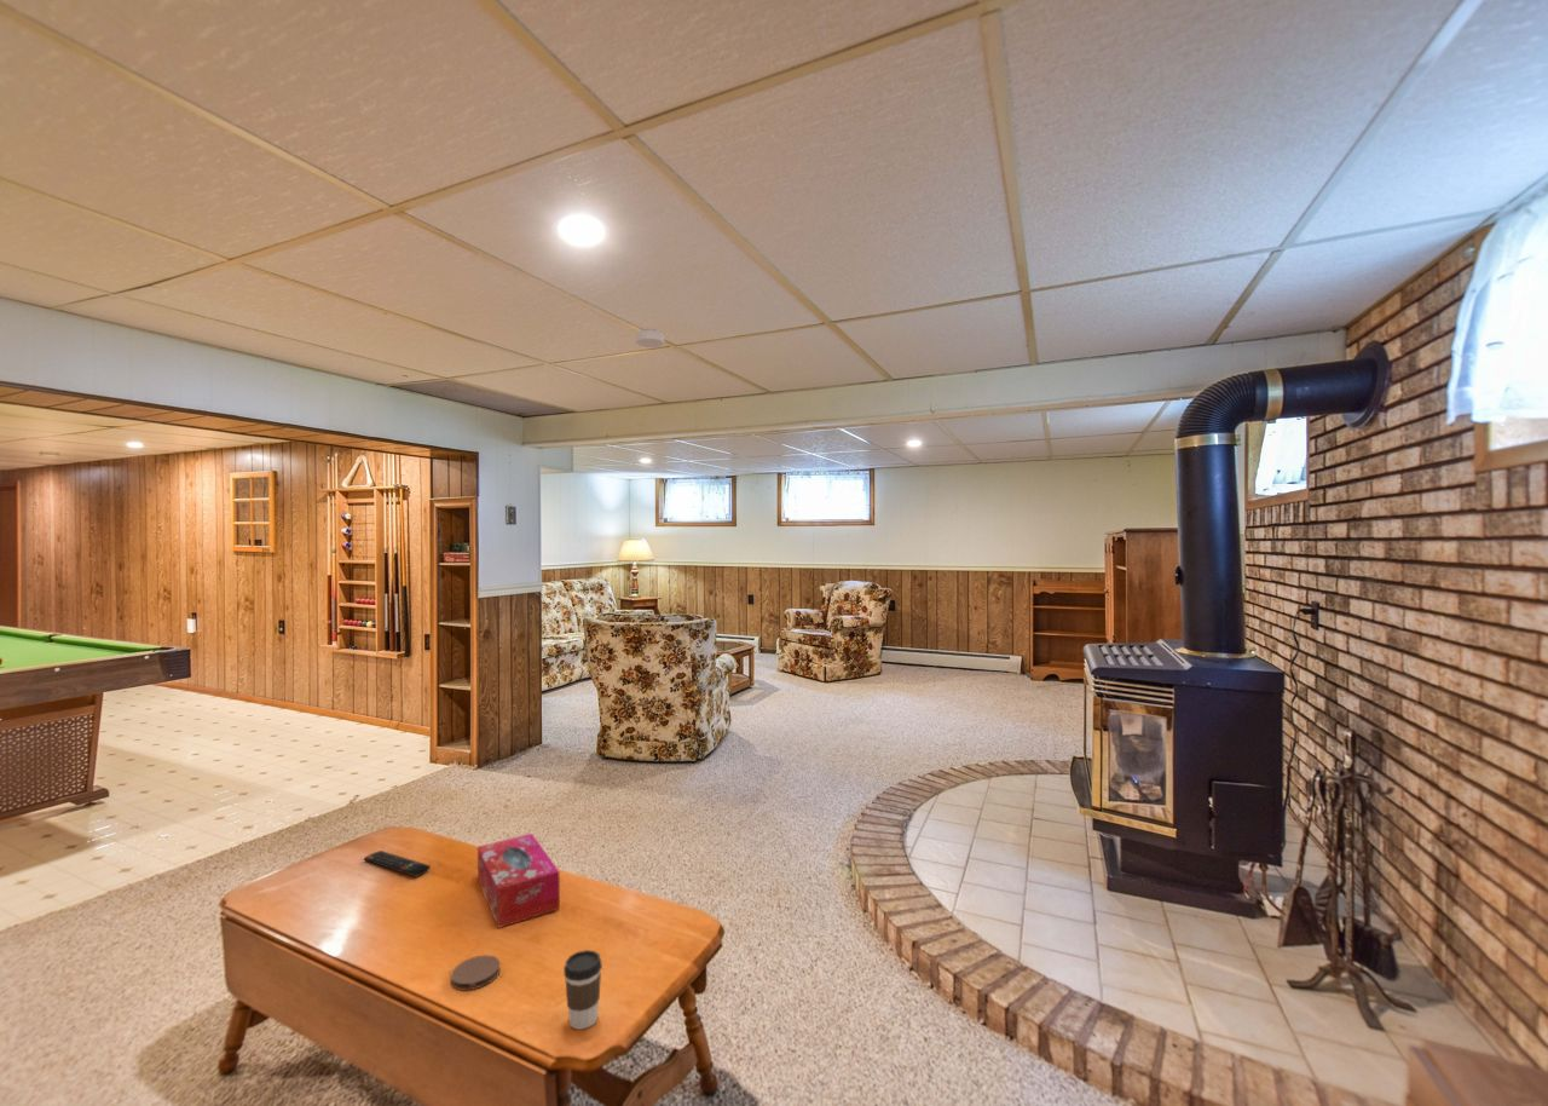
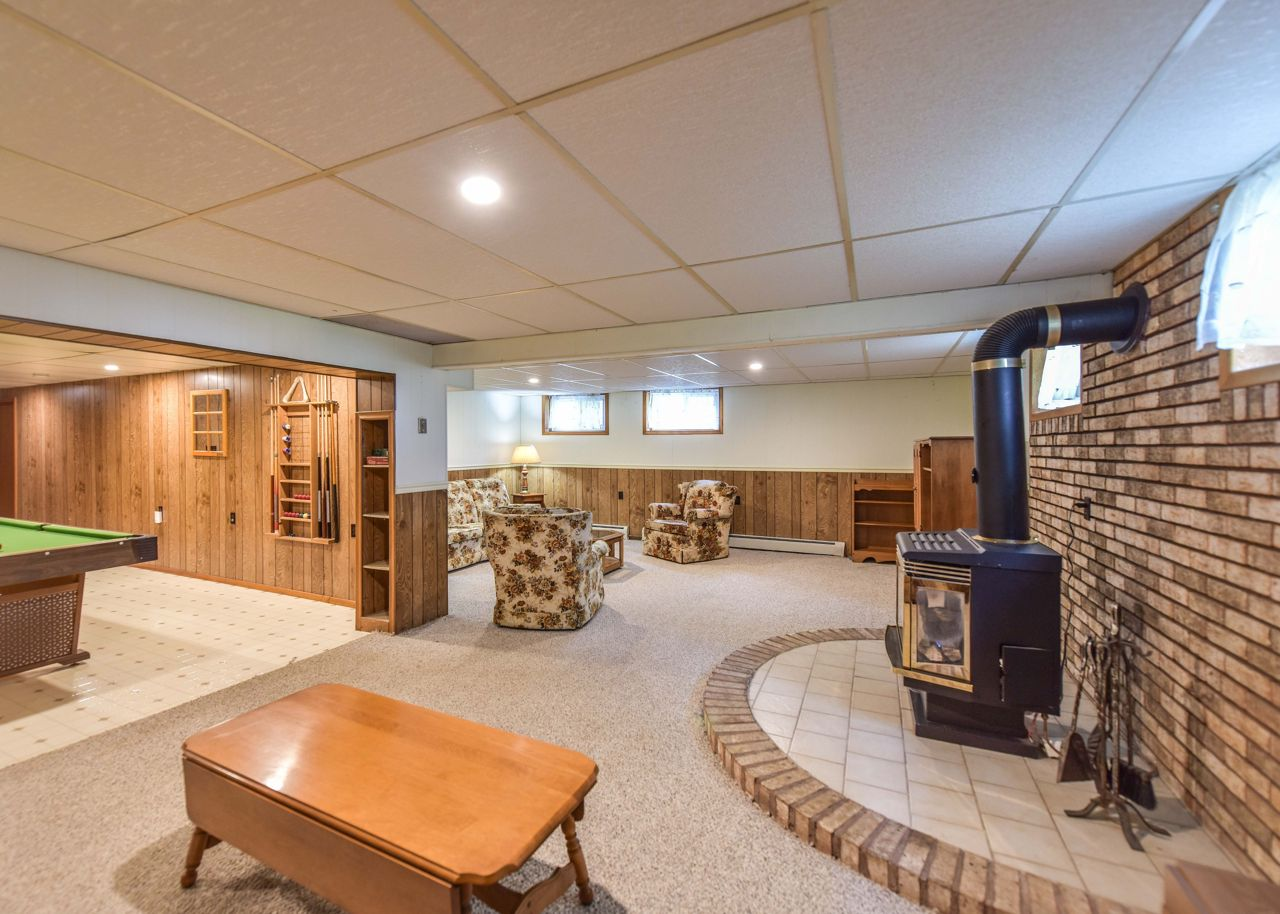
- smoke detector [635,327,665,348]
- remote control [363,849,432,877]
- coffee cup [562,949,603,1031]
- coaster [450,954,501,991]
- tissue box [476,833,561,929]
